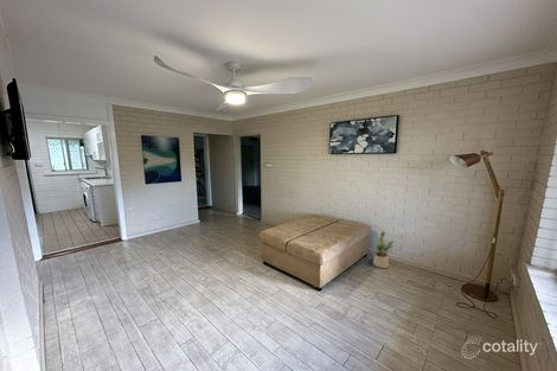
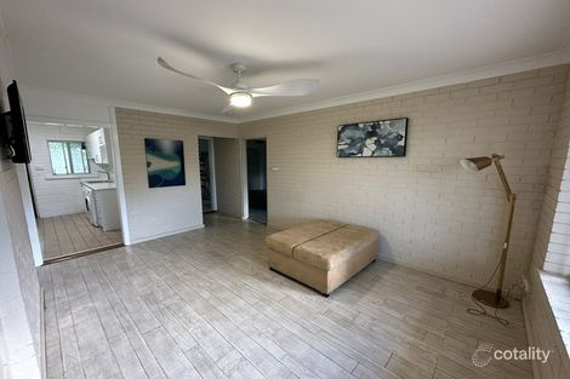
- potted plant [372,230,395,269]
